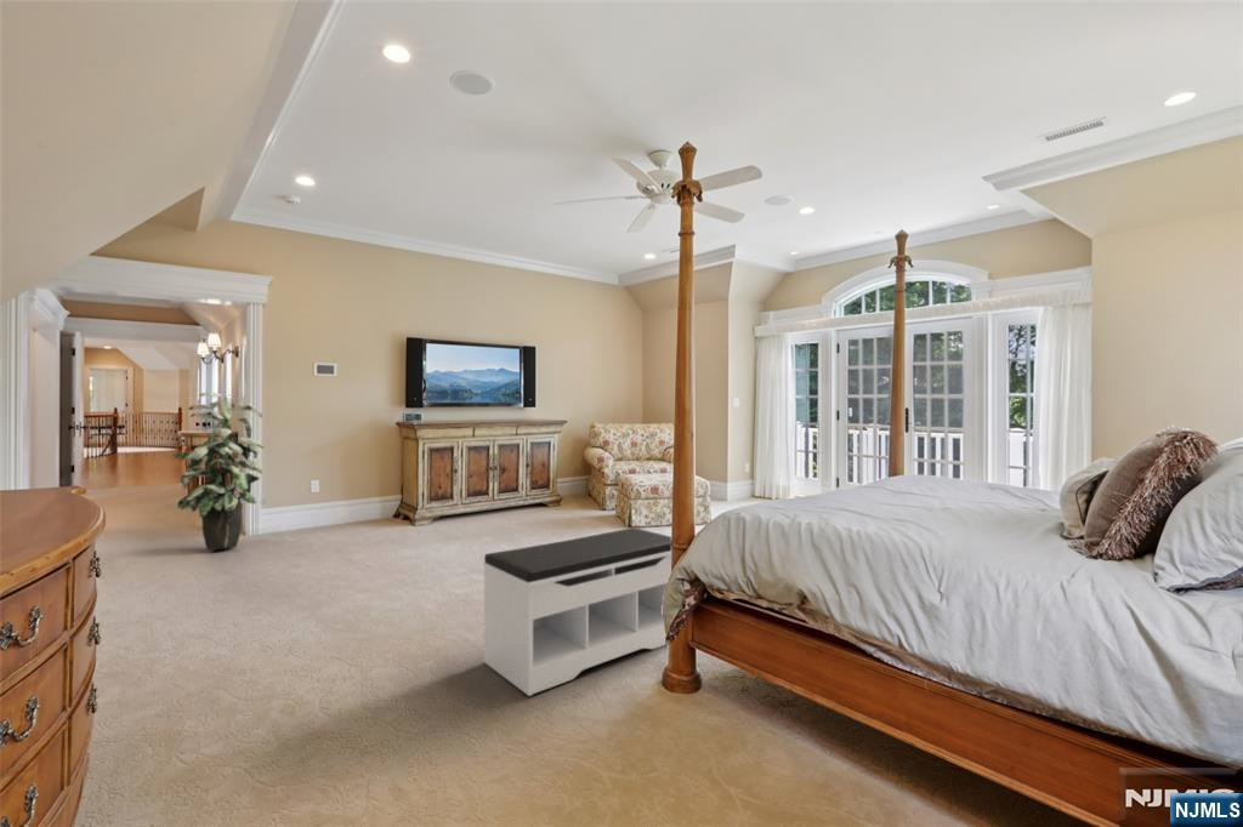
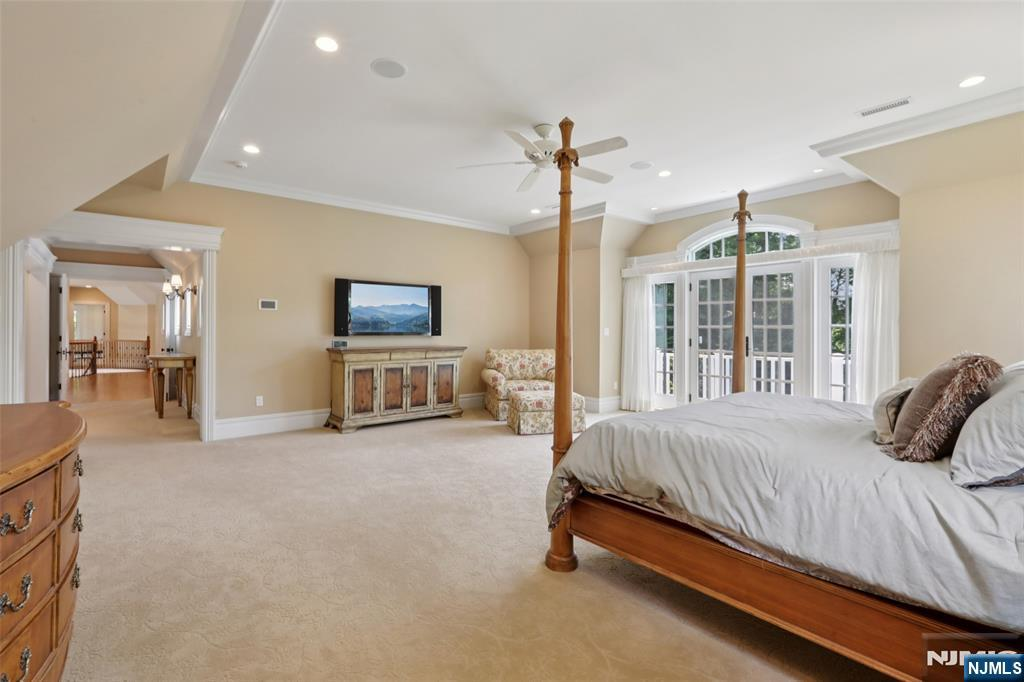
- indoor plant [169,392,266,551]
- bench [482,526,672,697]
